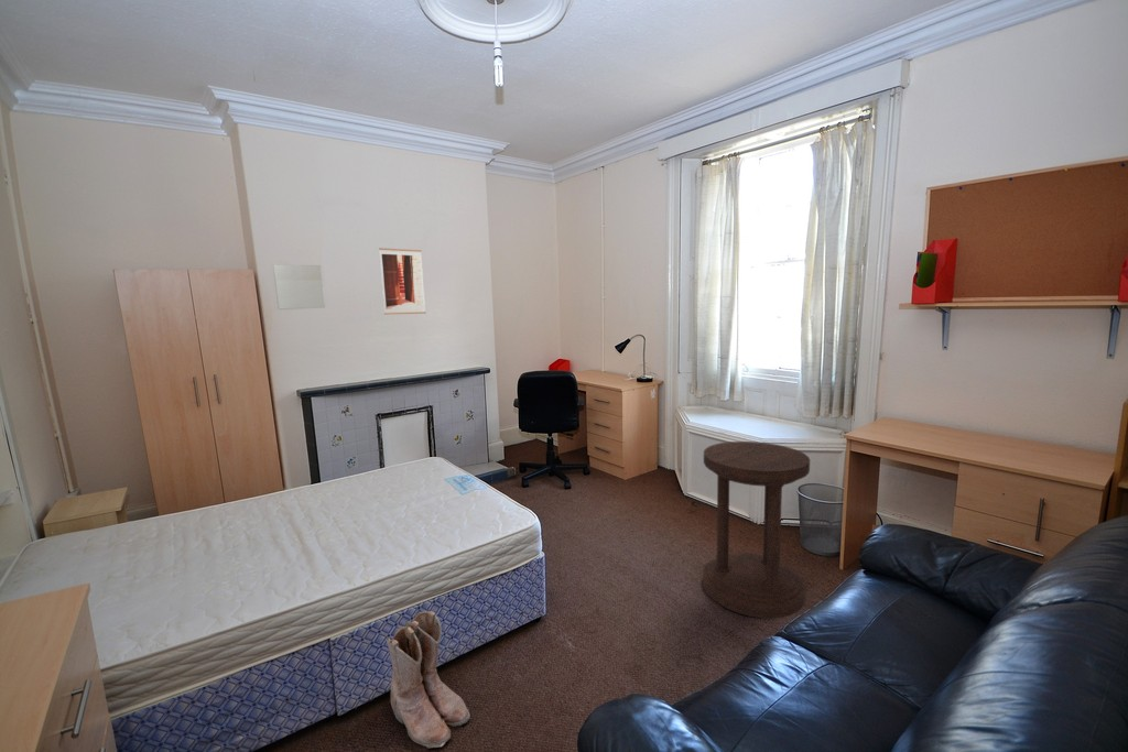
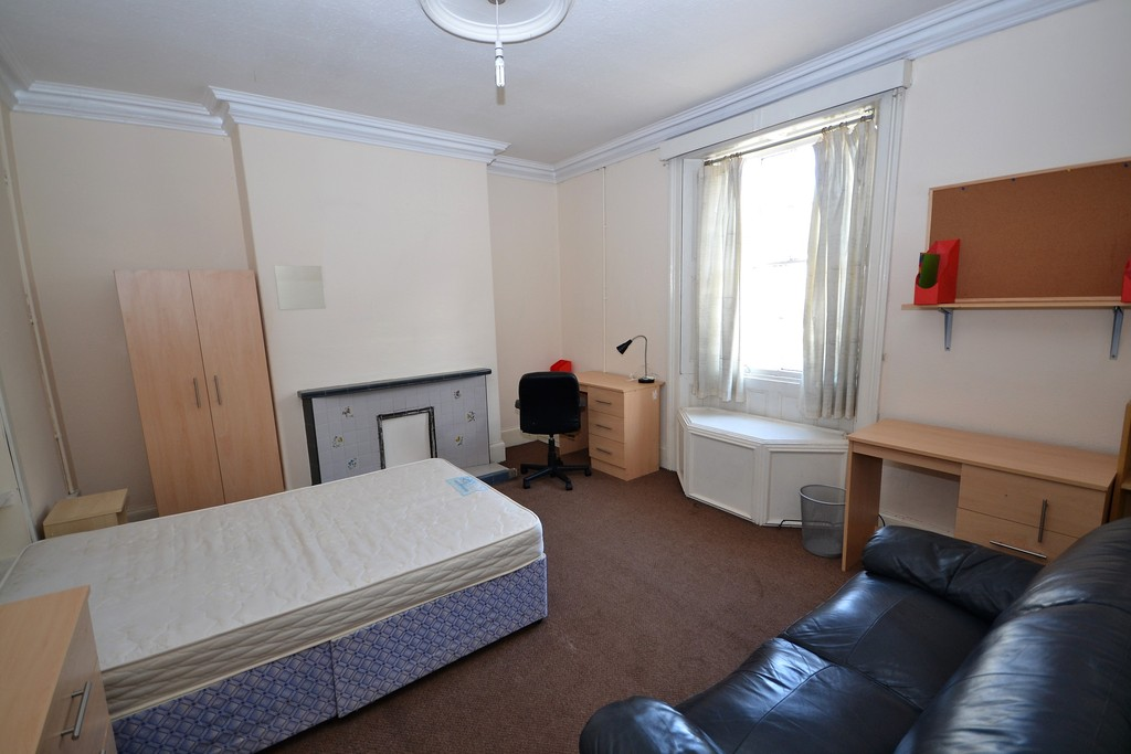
- boots [384,610,471,749]
- wall art [378,247,426,316]
- side table [702,440,811,620]
